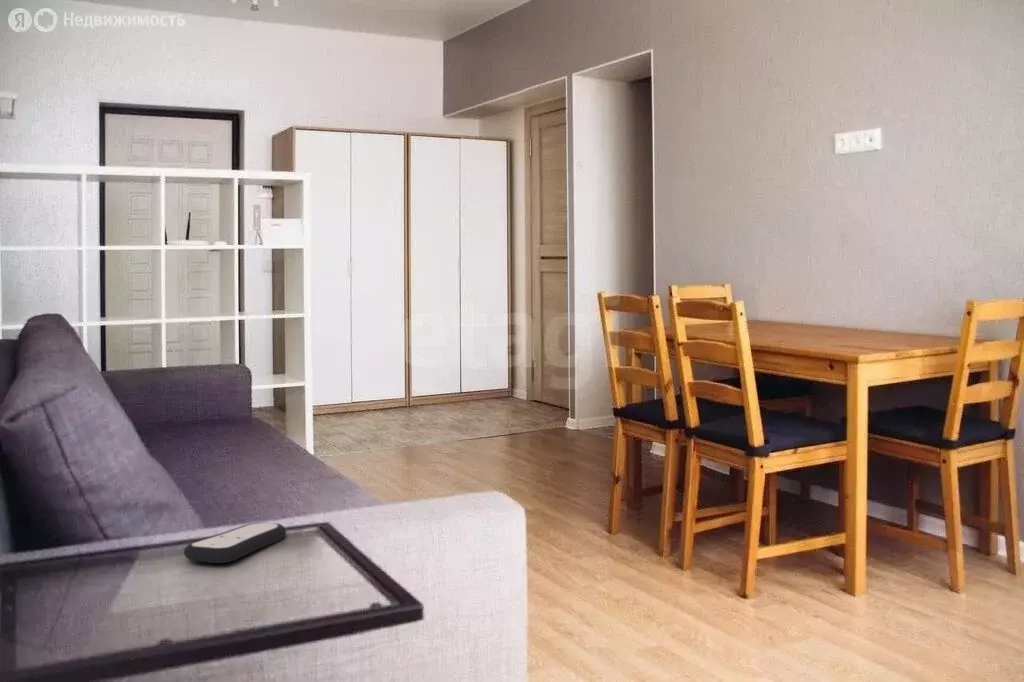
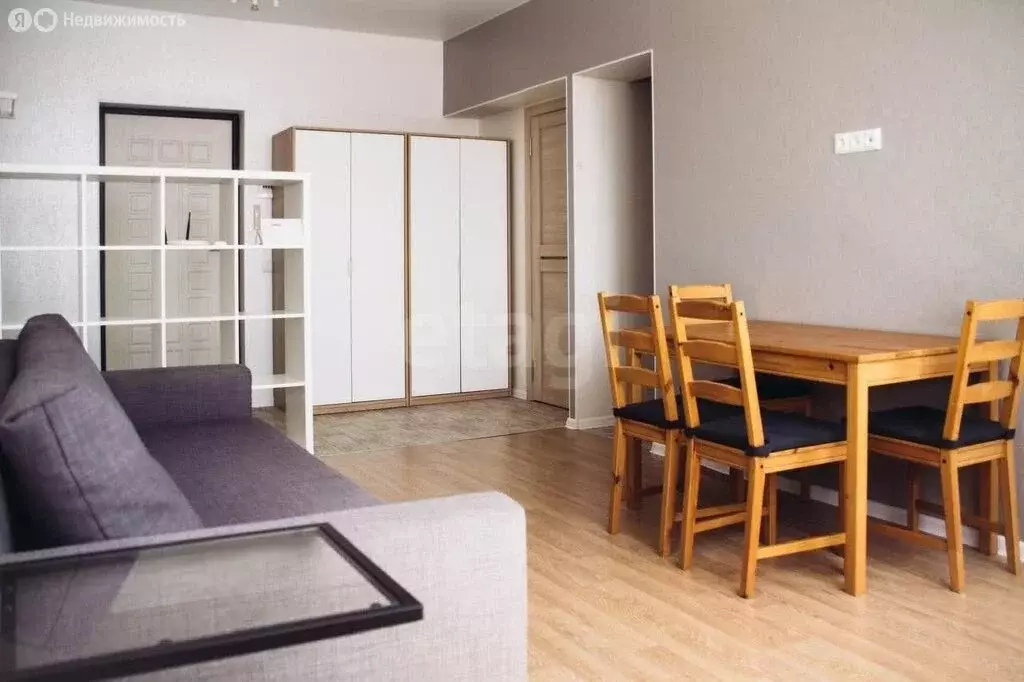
- remote control [183,522,287,564]
